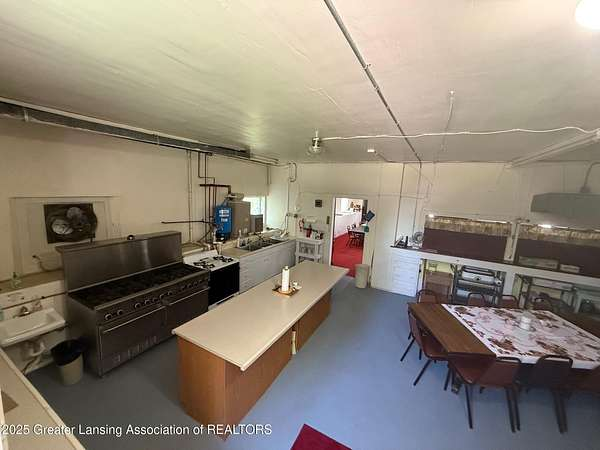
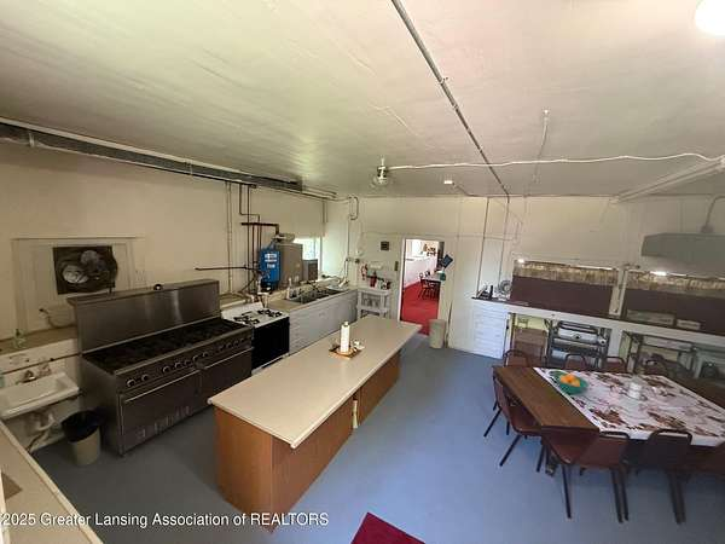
+ fruit bowl [551,371,590,395]
